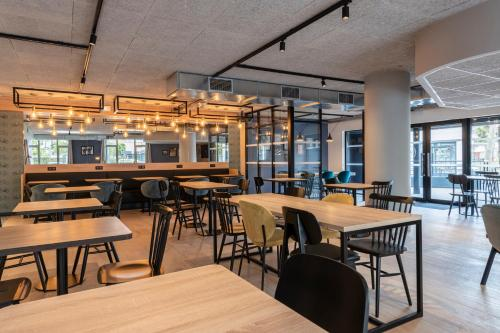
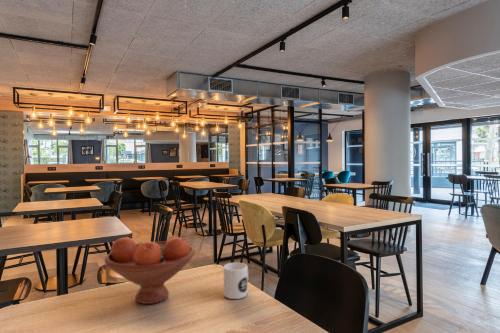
+ fruit bowl [103,236,196,305]
+ mug [223,262,249,300]
